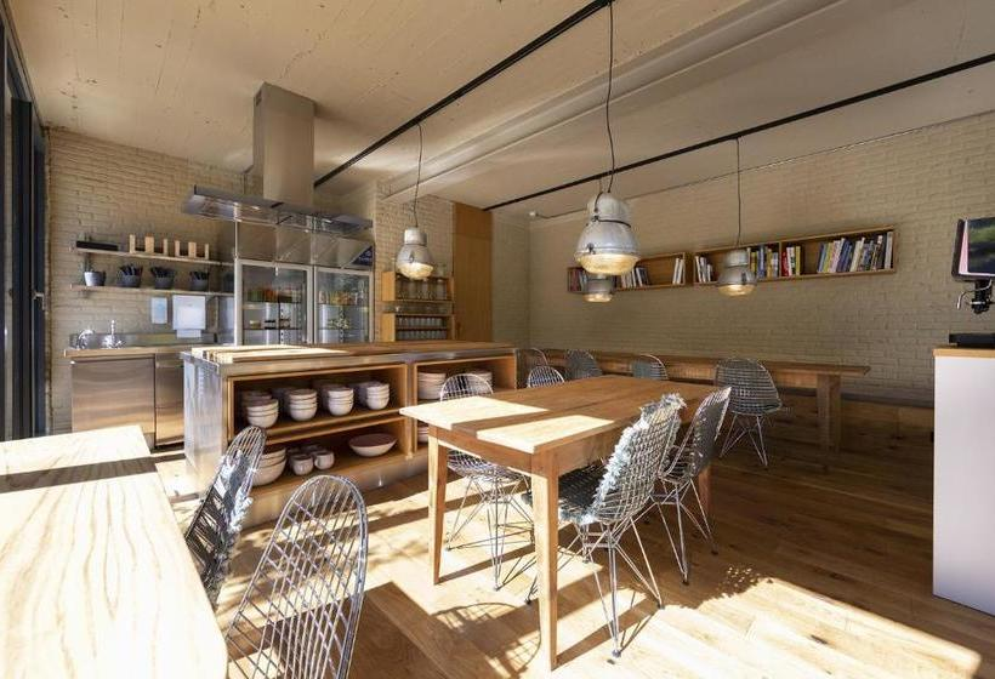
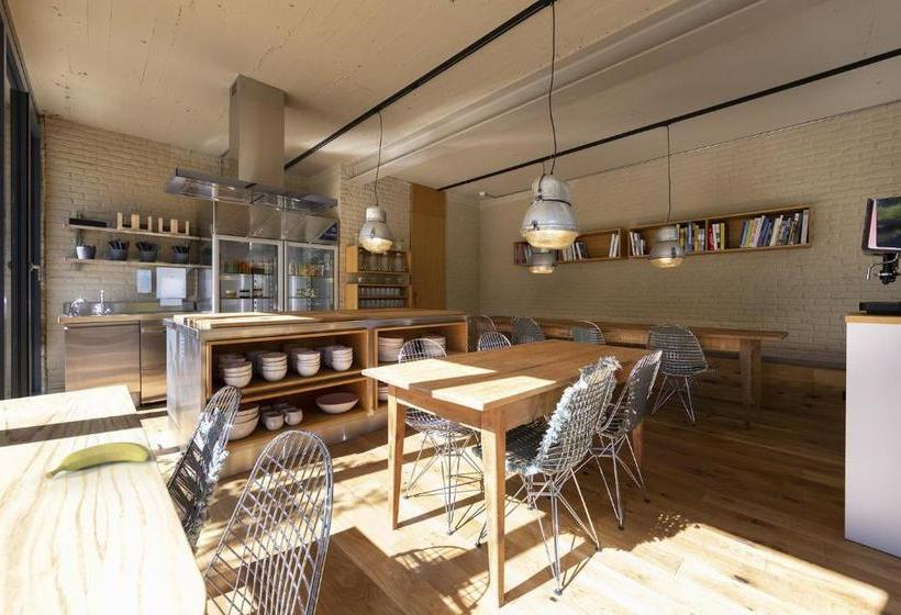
+ banana [44,441,153,480]
